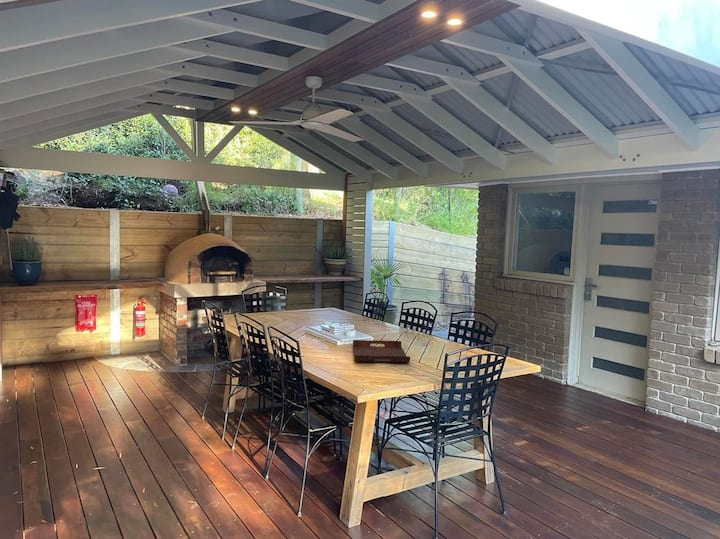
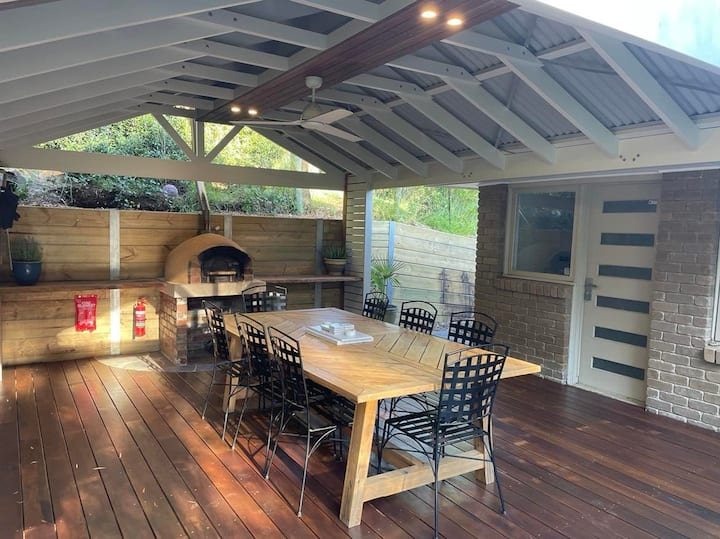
- serving tray [352,339,411,363]
